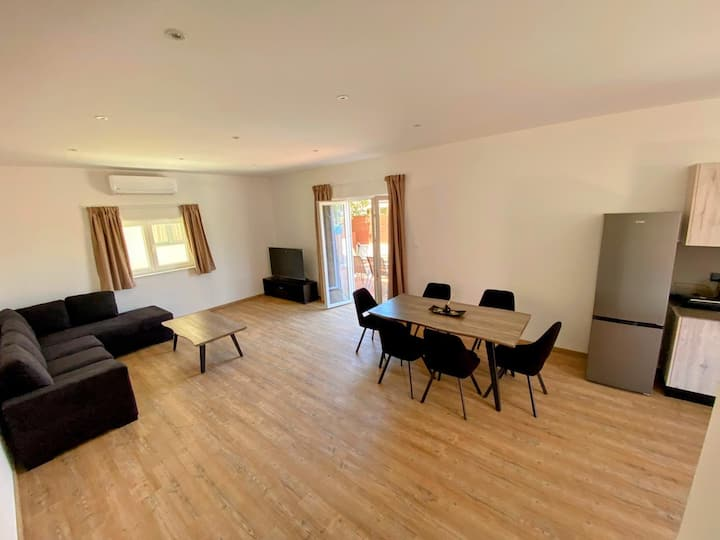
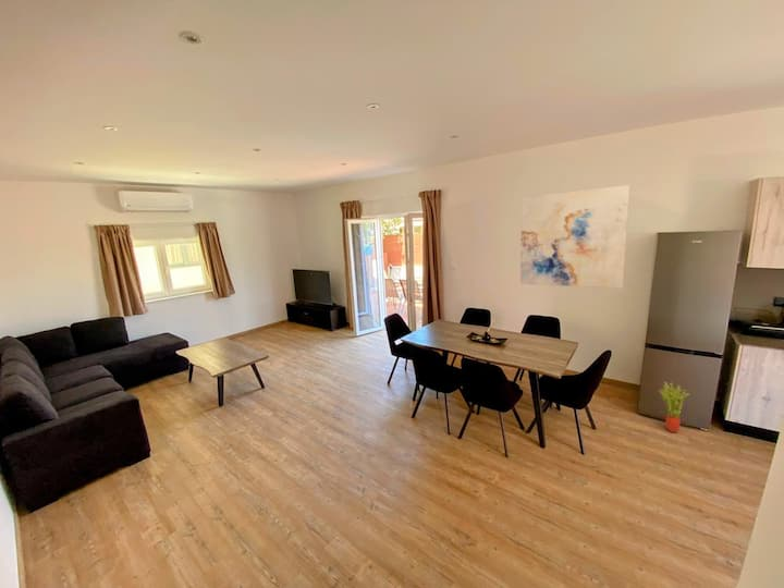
+ wall art [519,184,632,290]
+ potted plant [659,381,689,433]
